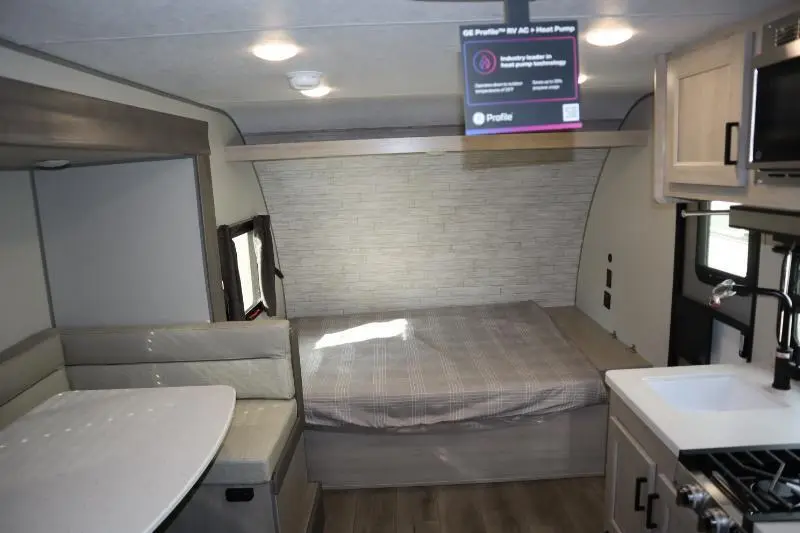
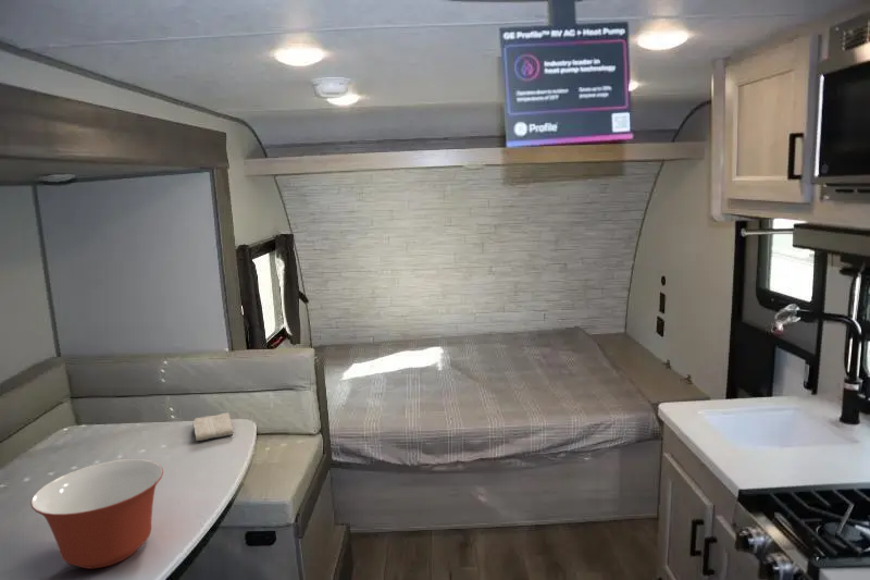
+ washcloth [192,412,235,442]
+ mixing bowl [29,458,164,570]
